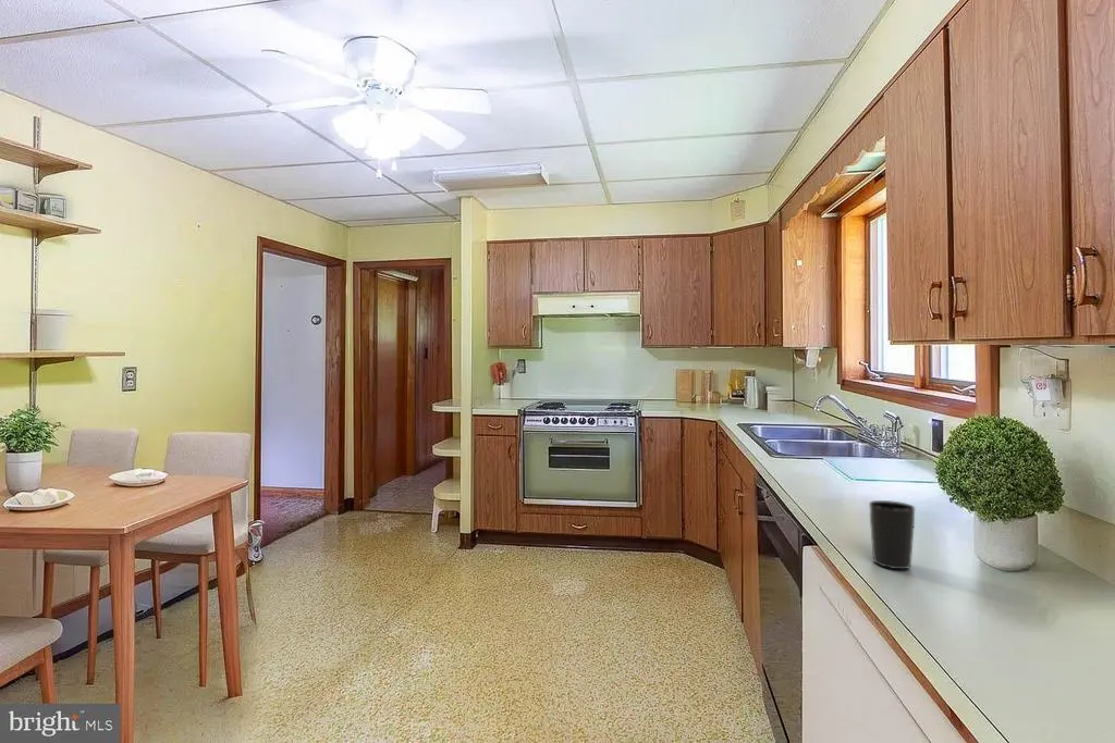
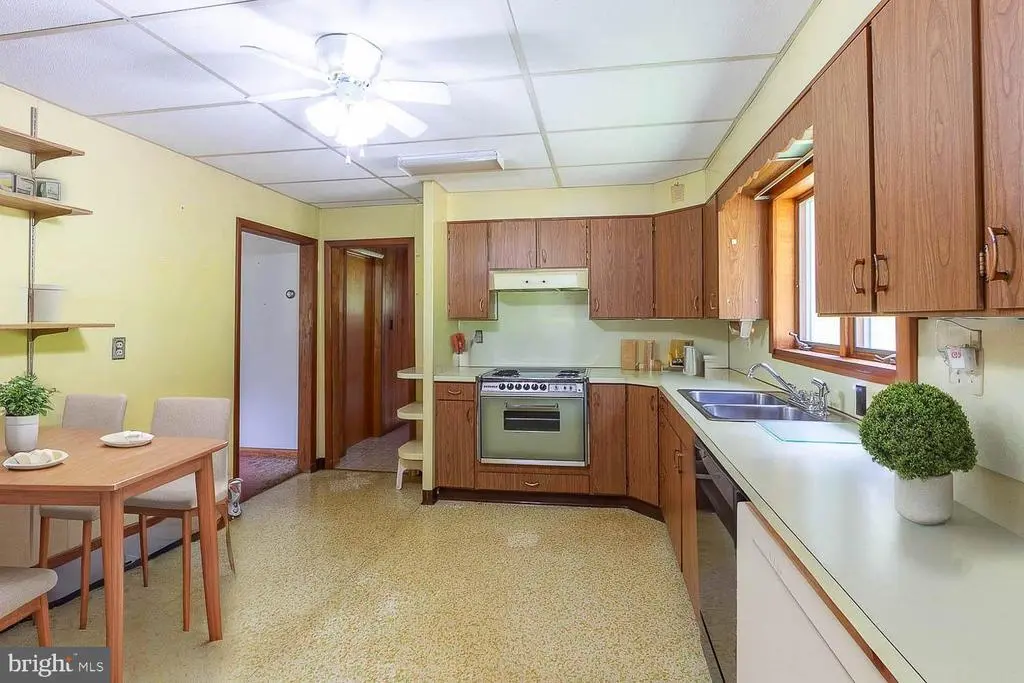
- cup [868,499,917,570]
